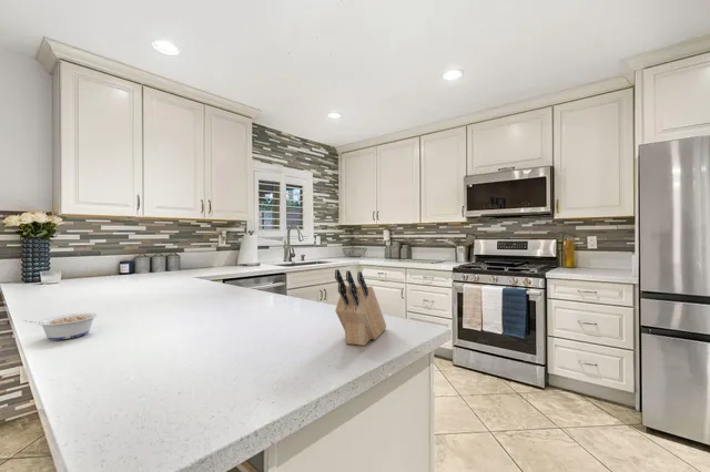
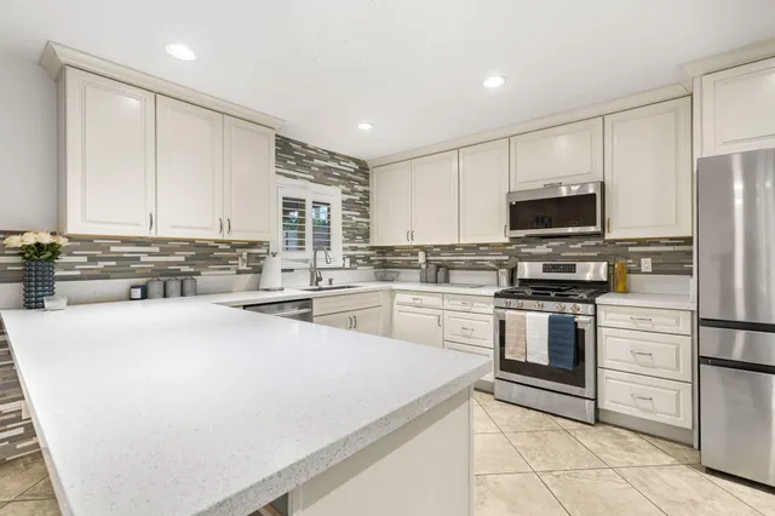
- legume [22,312,99,341]
- knife block [334,268,387,347]
